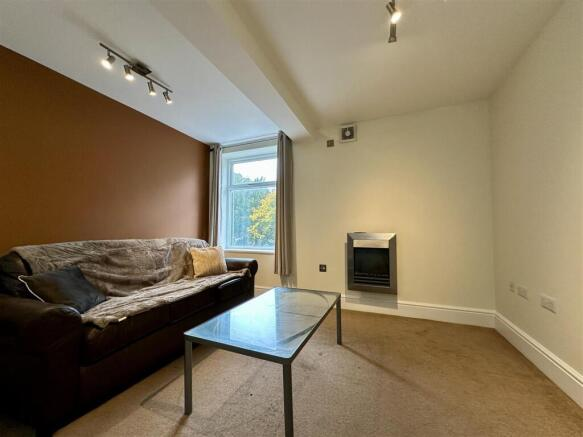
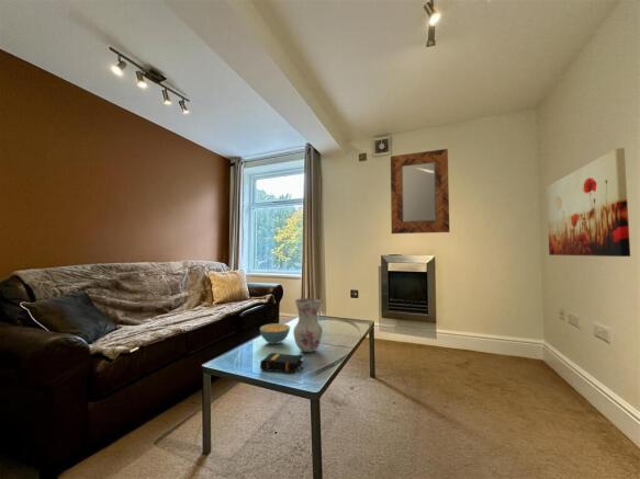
+ cereal bowl [259,322,291,345]
+ home mirror [390,148,450,235]
+ vase [292,297,324,353]
+ wall art [546,147,631,258]
+ book [259,352,304,374]
